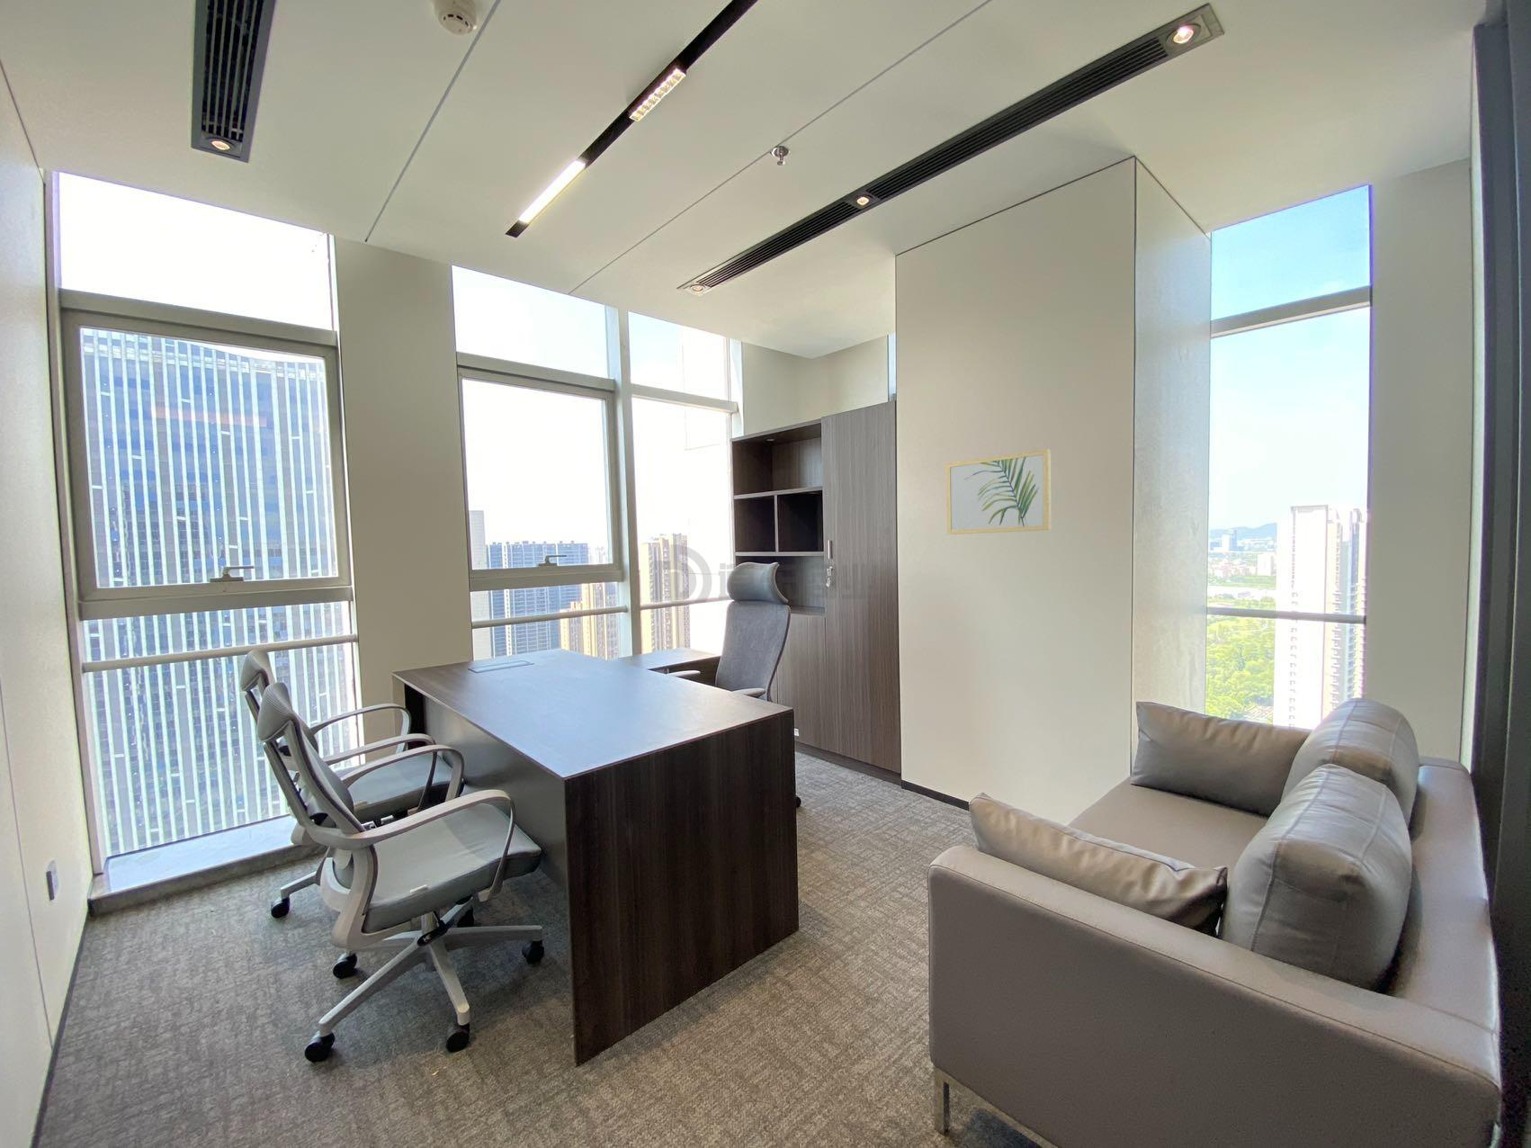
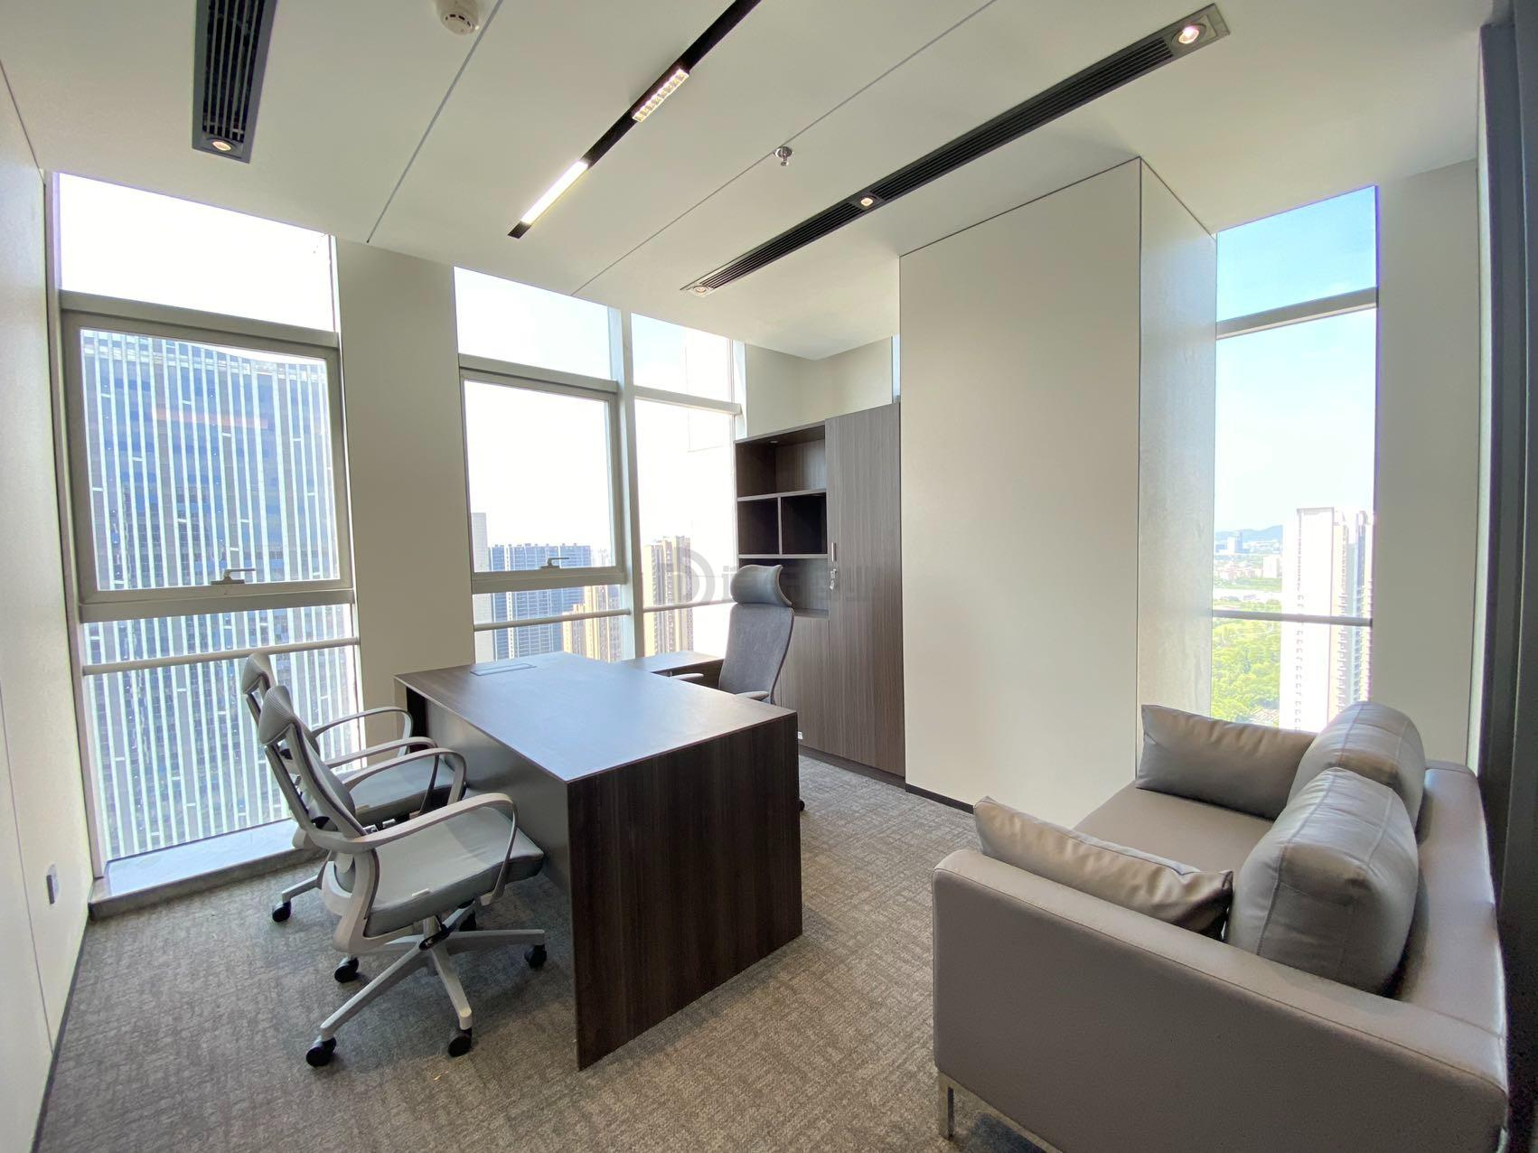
- wall art [945,449,1052,535]
